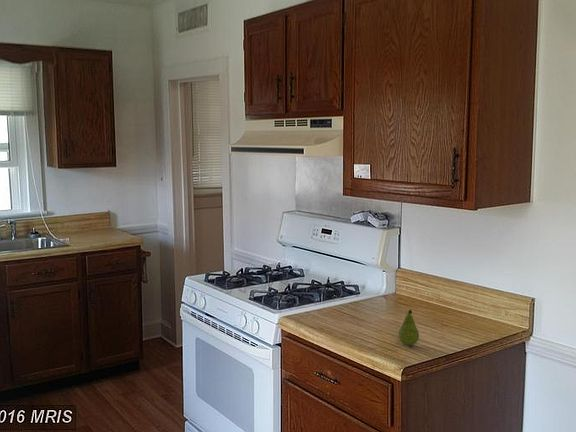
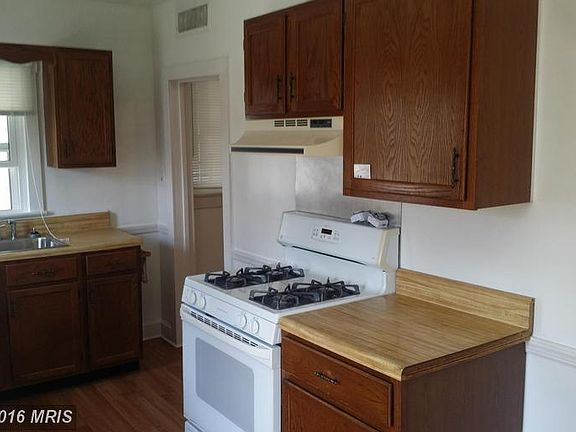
- fruit [397,309,420,346]
